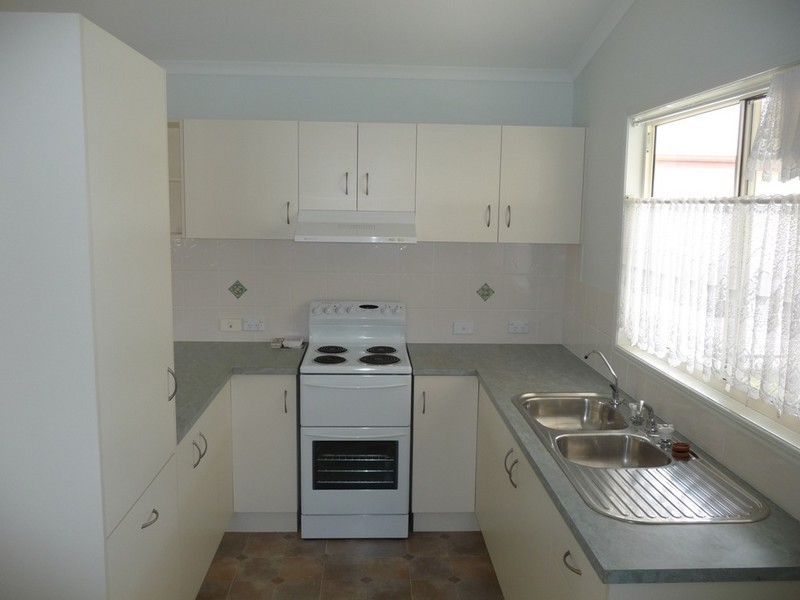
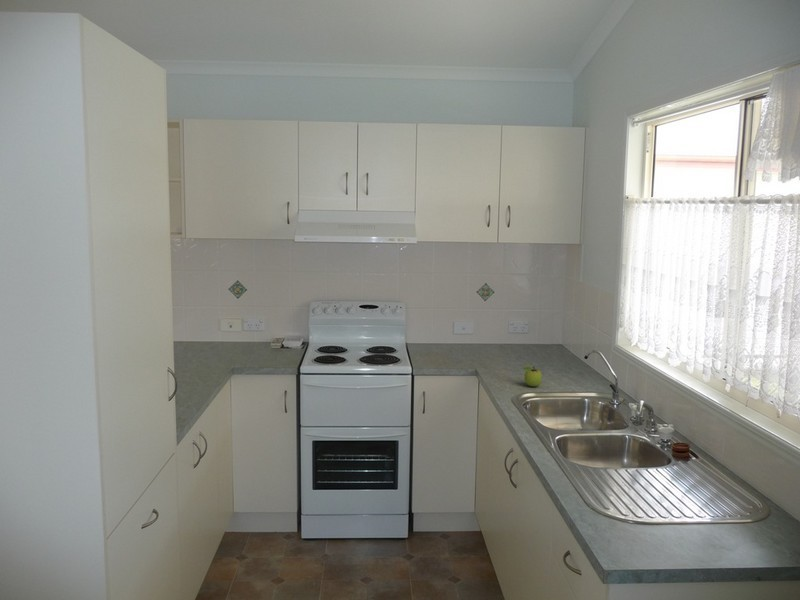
+ fruit [521,365,543,388]
